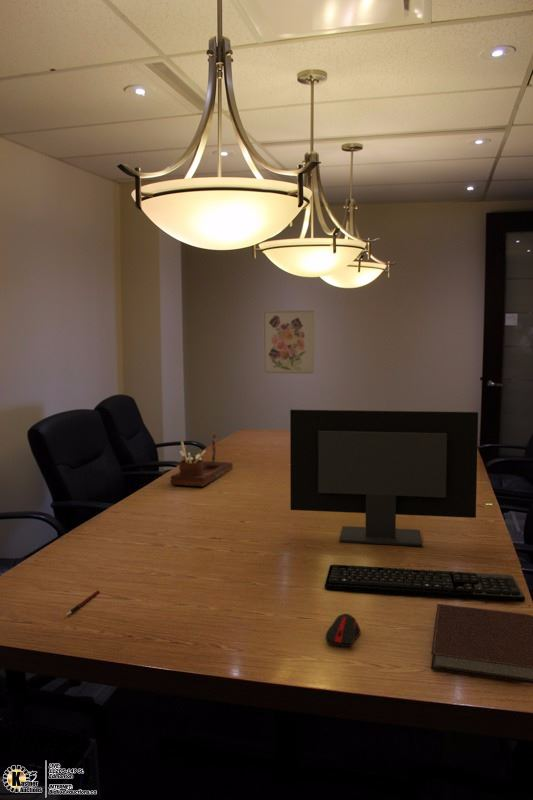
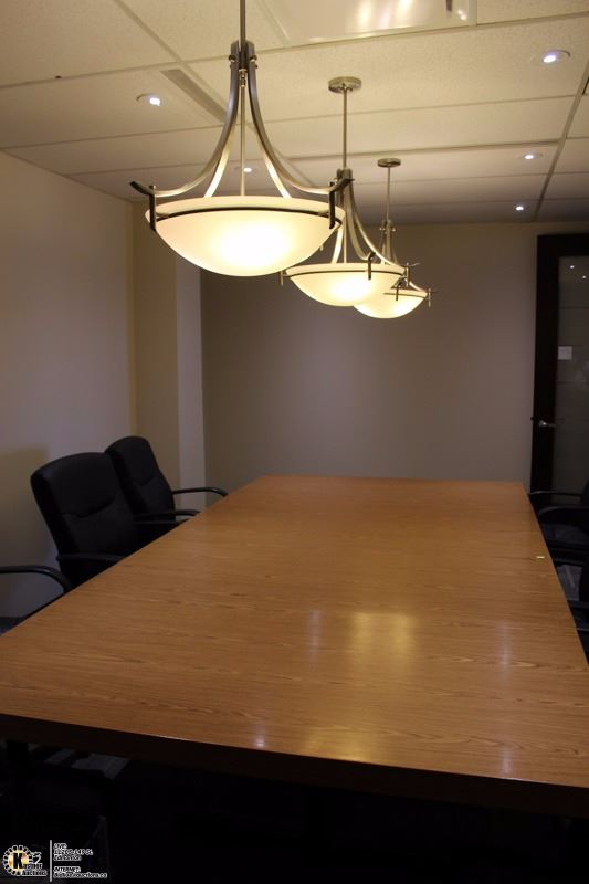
- computer mouse [324,613,362,648]
- computer monitor [289,408,479,547]
- desk organizer [170,431,234,487]
- pen [65,589,101,617]
- notebook [430,603,533,685]
- wall art [262,309,316,375]
- keyboard [324,563,526,604]
